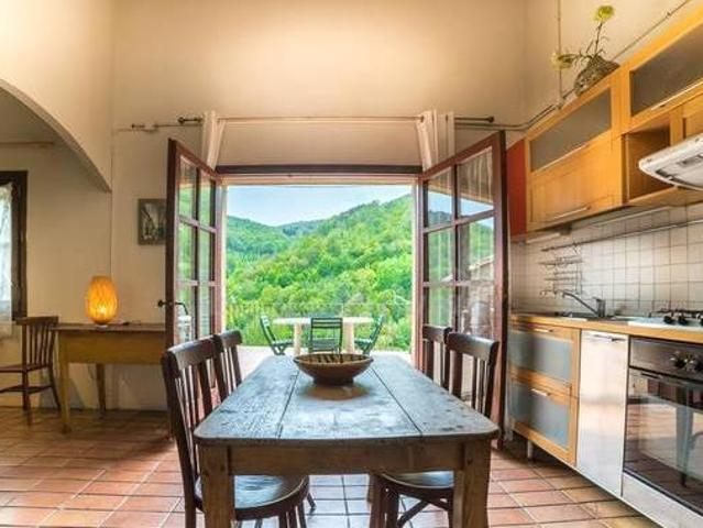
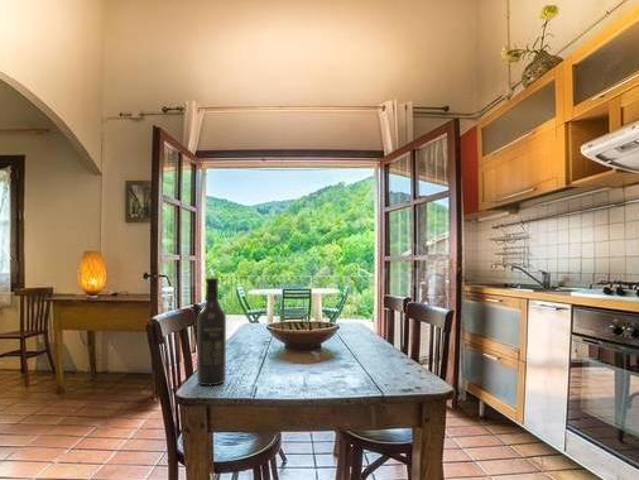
+ wine bottle [196,277,227,387]
